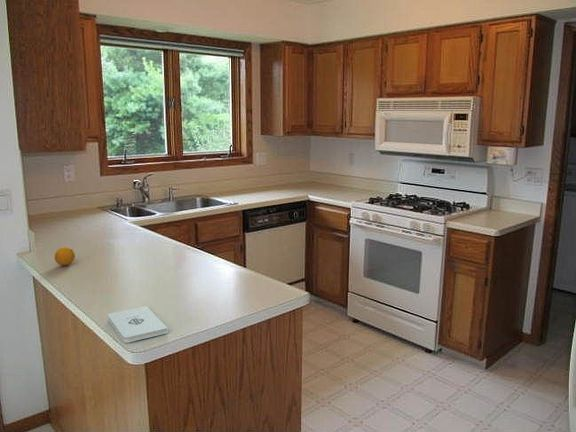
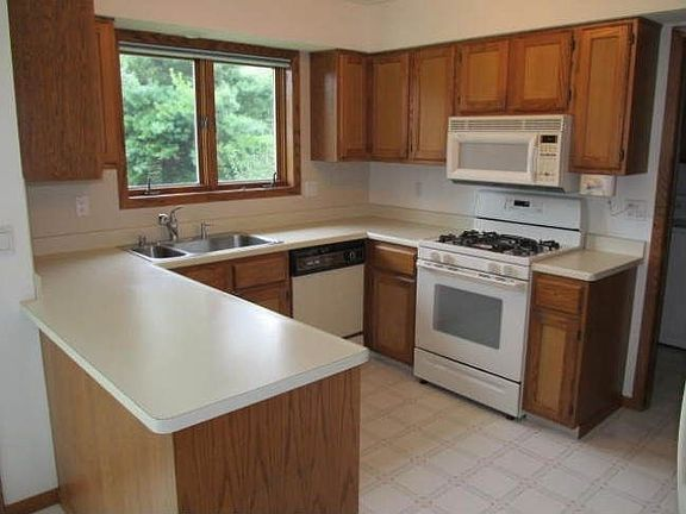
- notepad [107,305,169,343]
- fruit [54,246,76,267]
